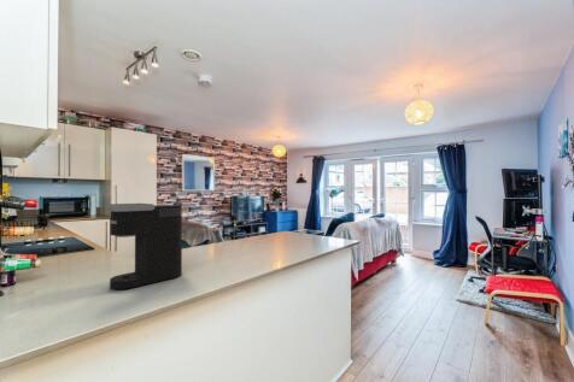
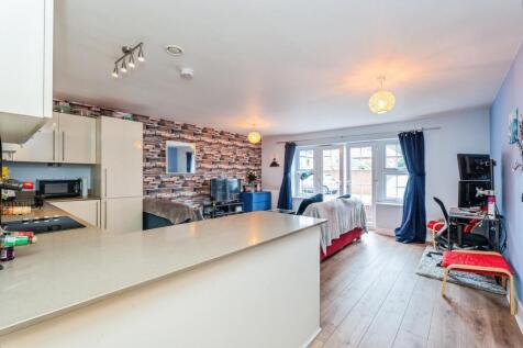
- coffee maker [106,202,183,290]
